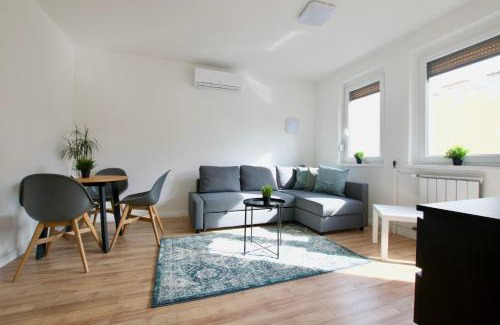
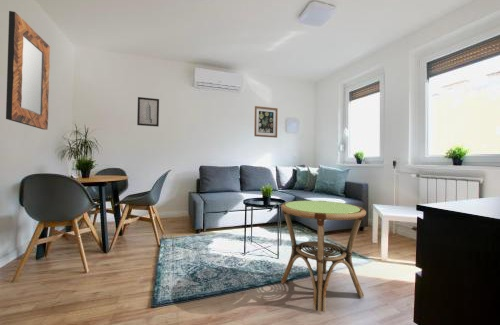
+ wall art [136,96,160,128]
+ wall art [253,105,279,139]
+ side table [280,200,367,313]
+ home mirror [5,10,51,131]
